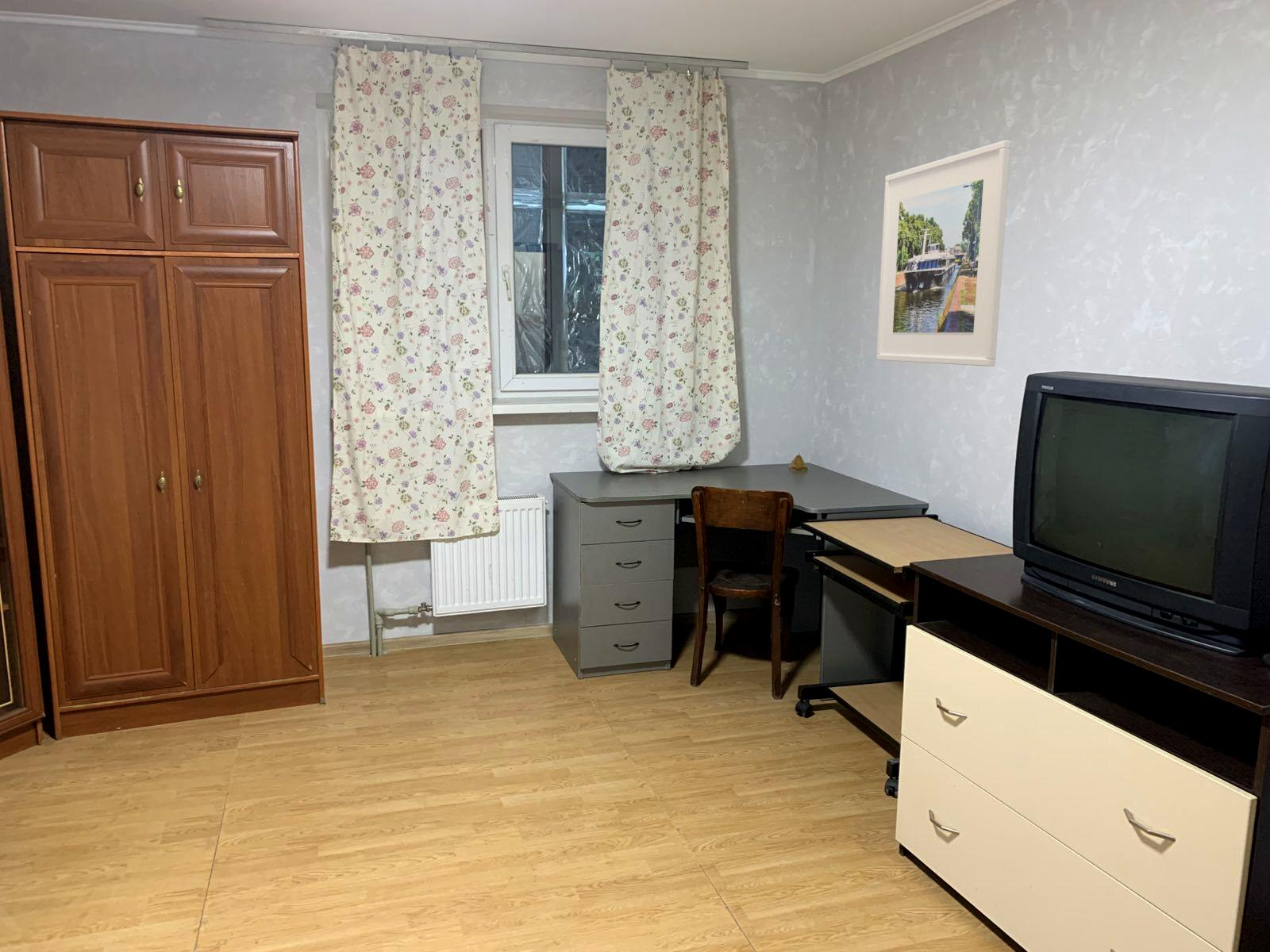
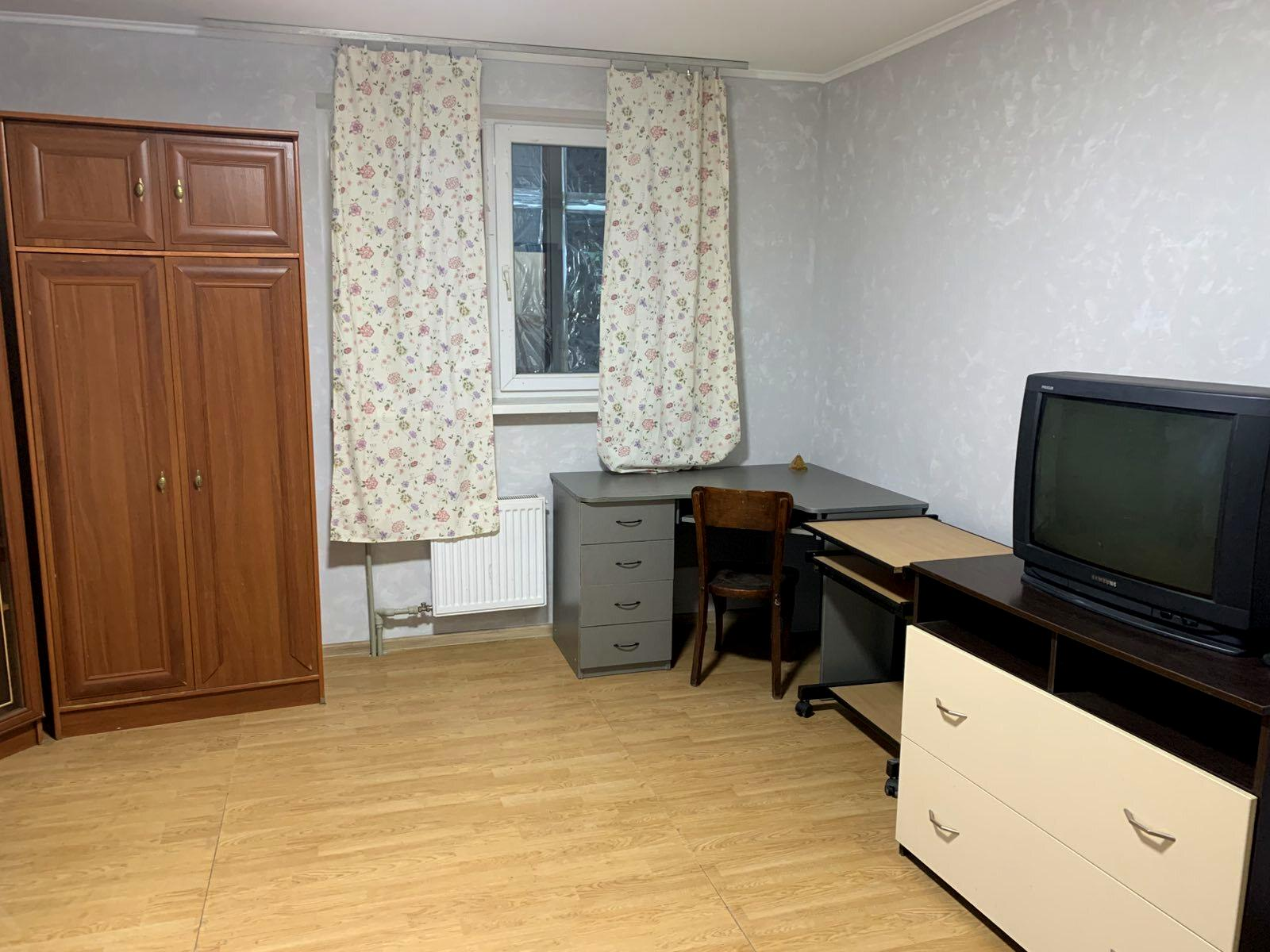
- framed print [876,140,1011,367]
